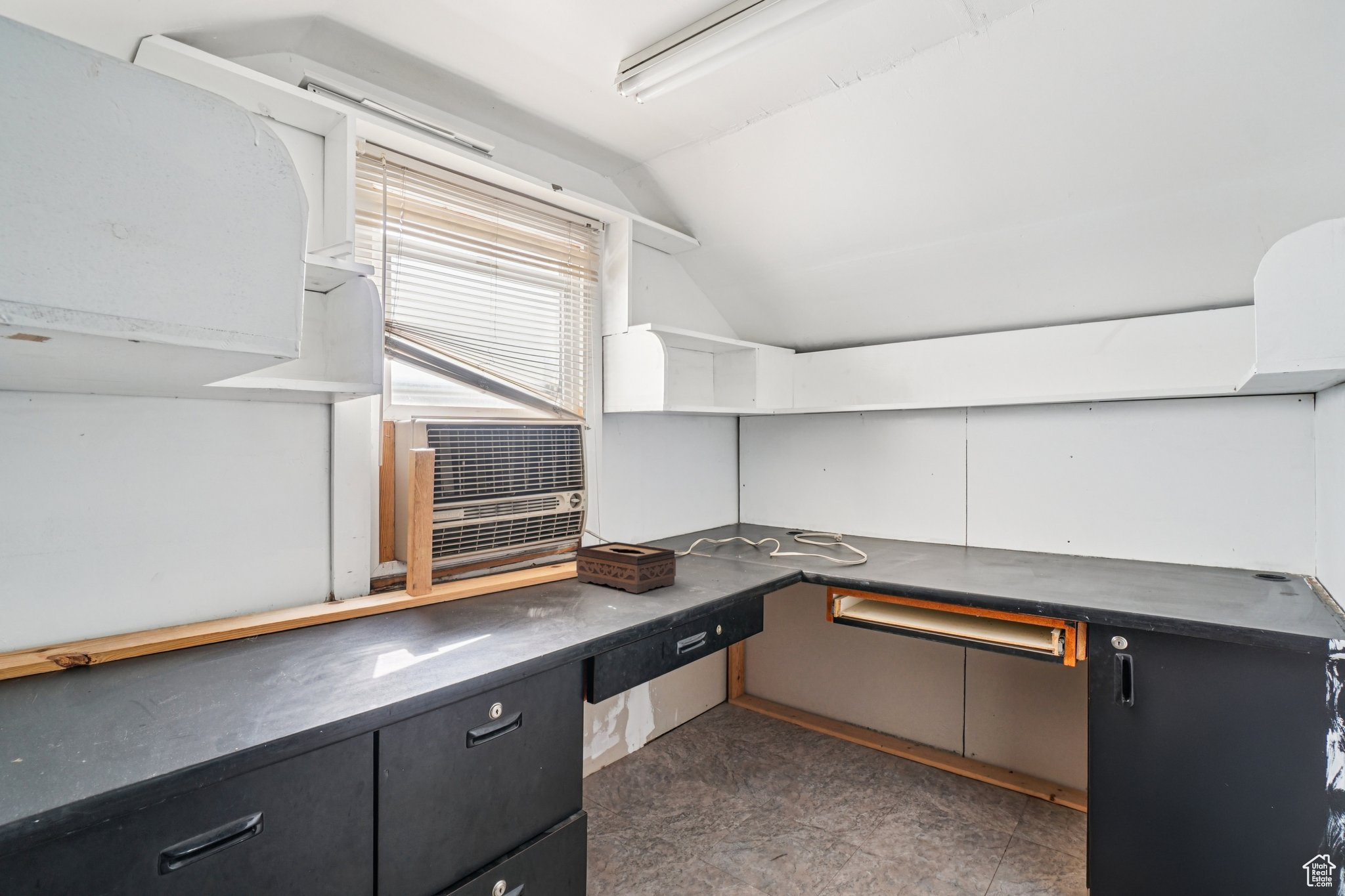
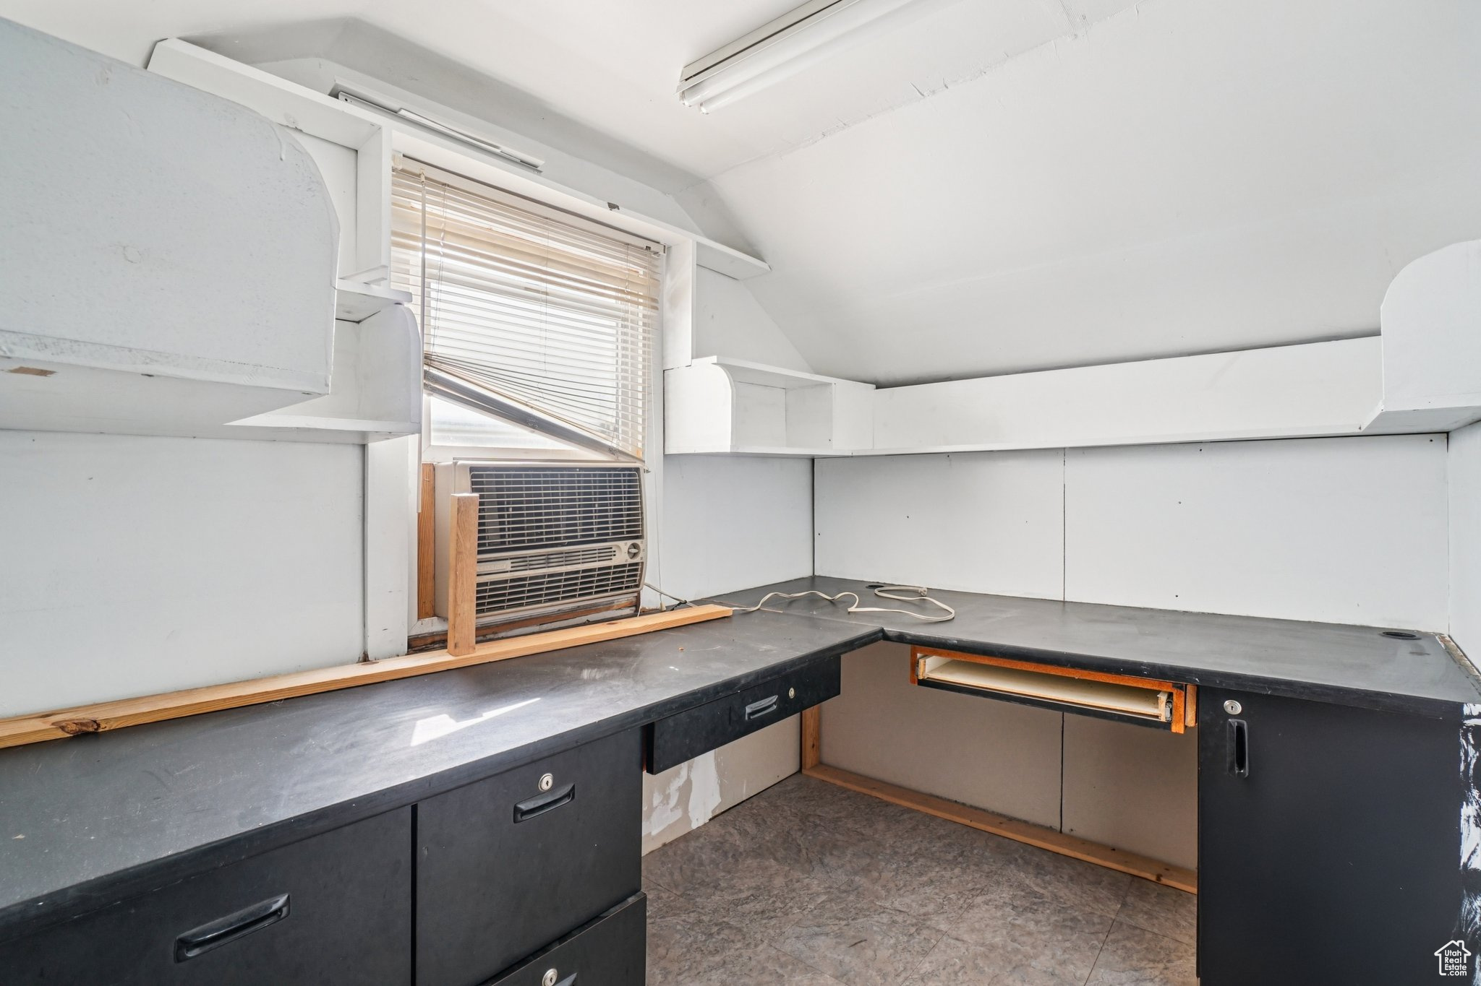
- tissue box [576,542,676,594]
